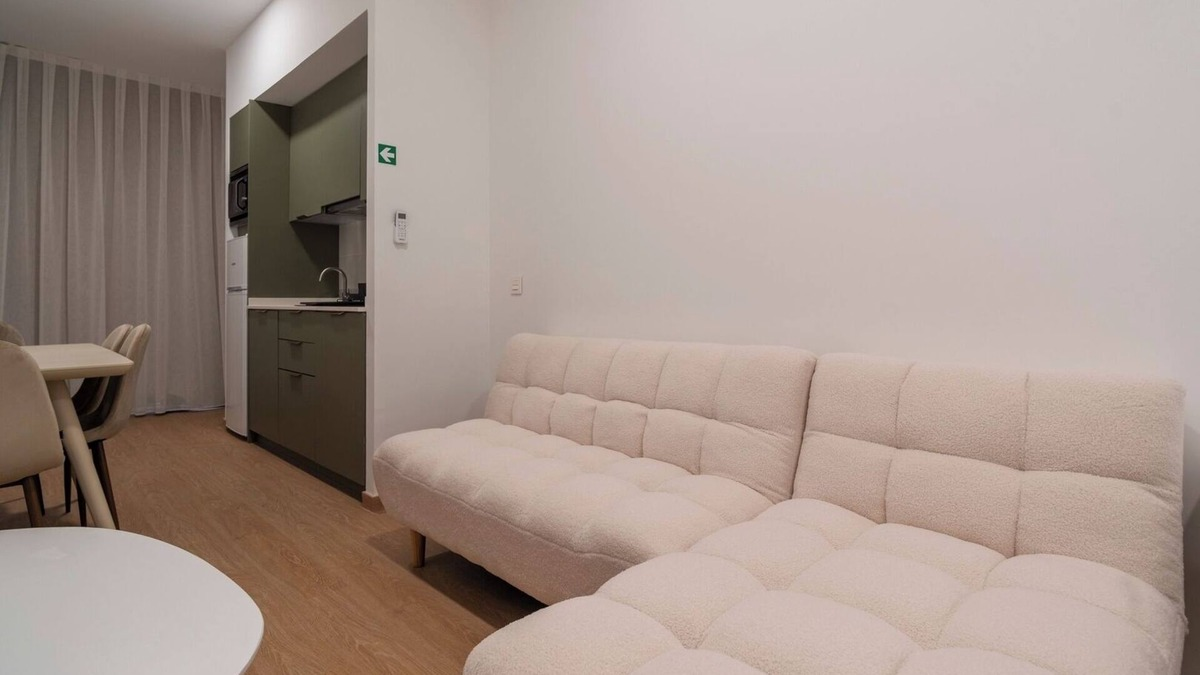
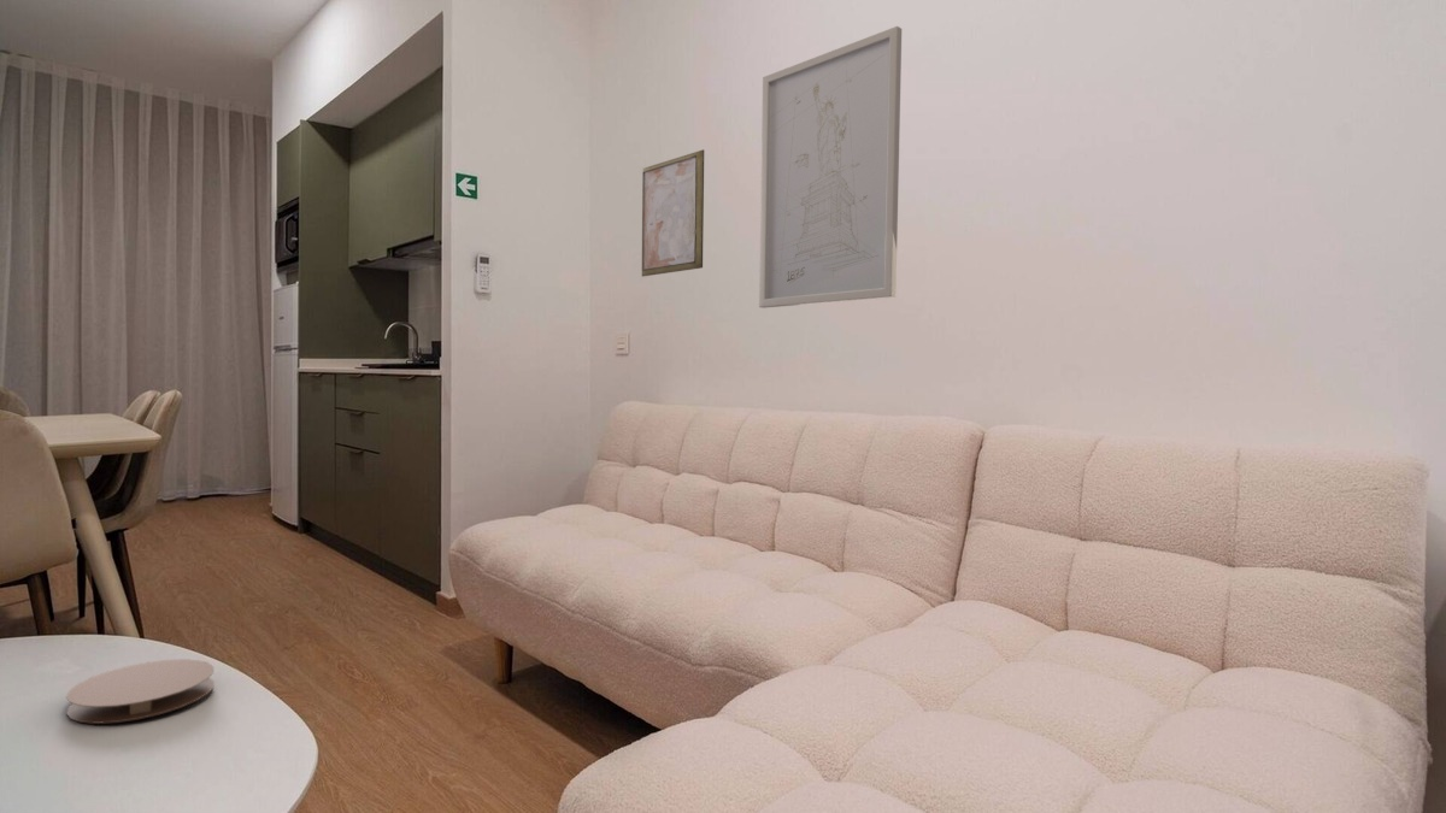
+ coaster [65,658,216,725]
+ wall art [758,25,903,310]
+ wall art [641,148,705,278]
